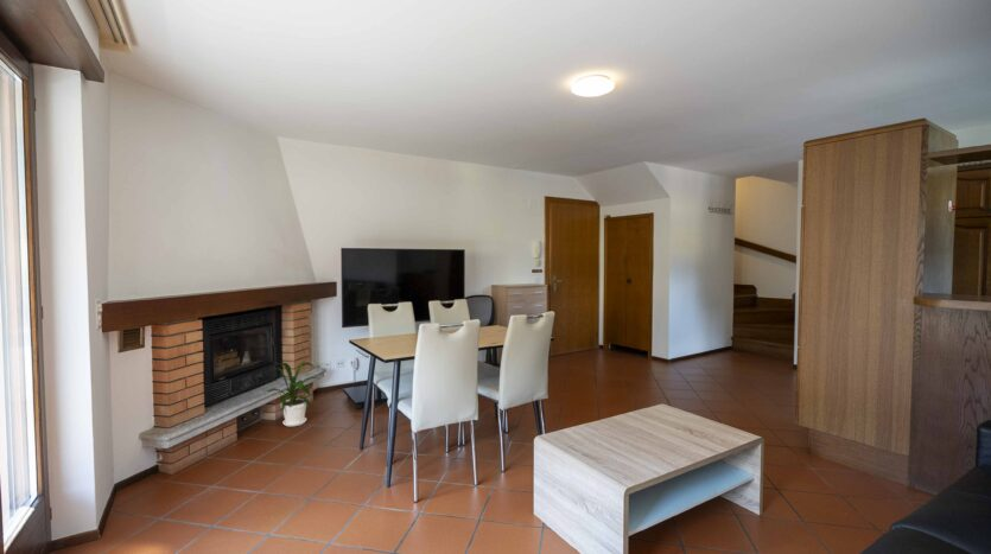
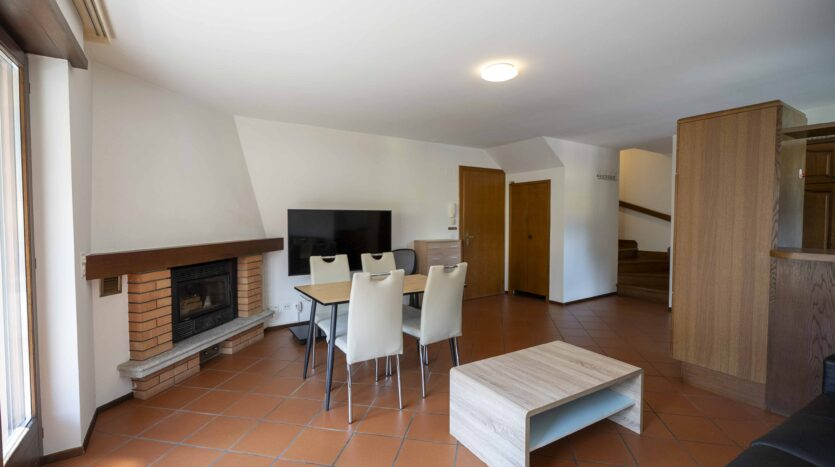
- house plant [266,361,323,427]
